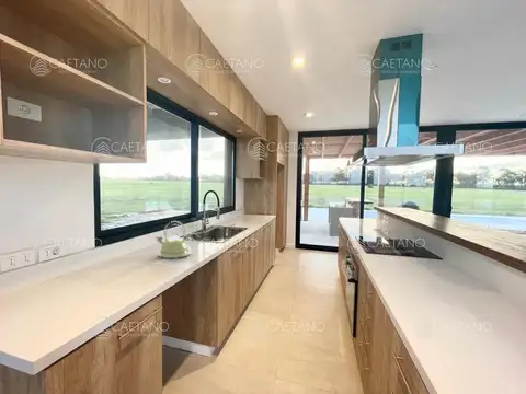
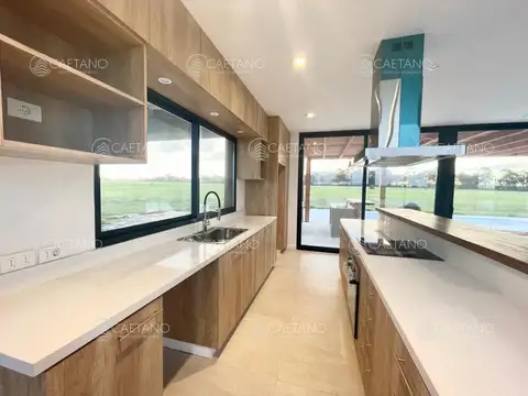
- kettle [155,220,191,259]
